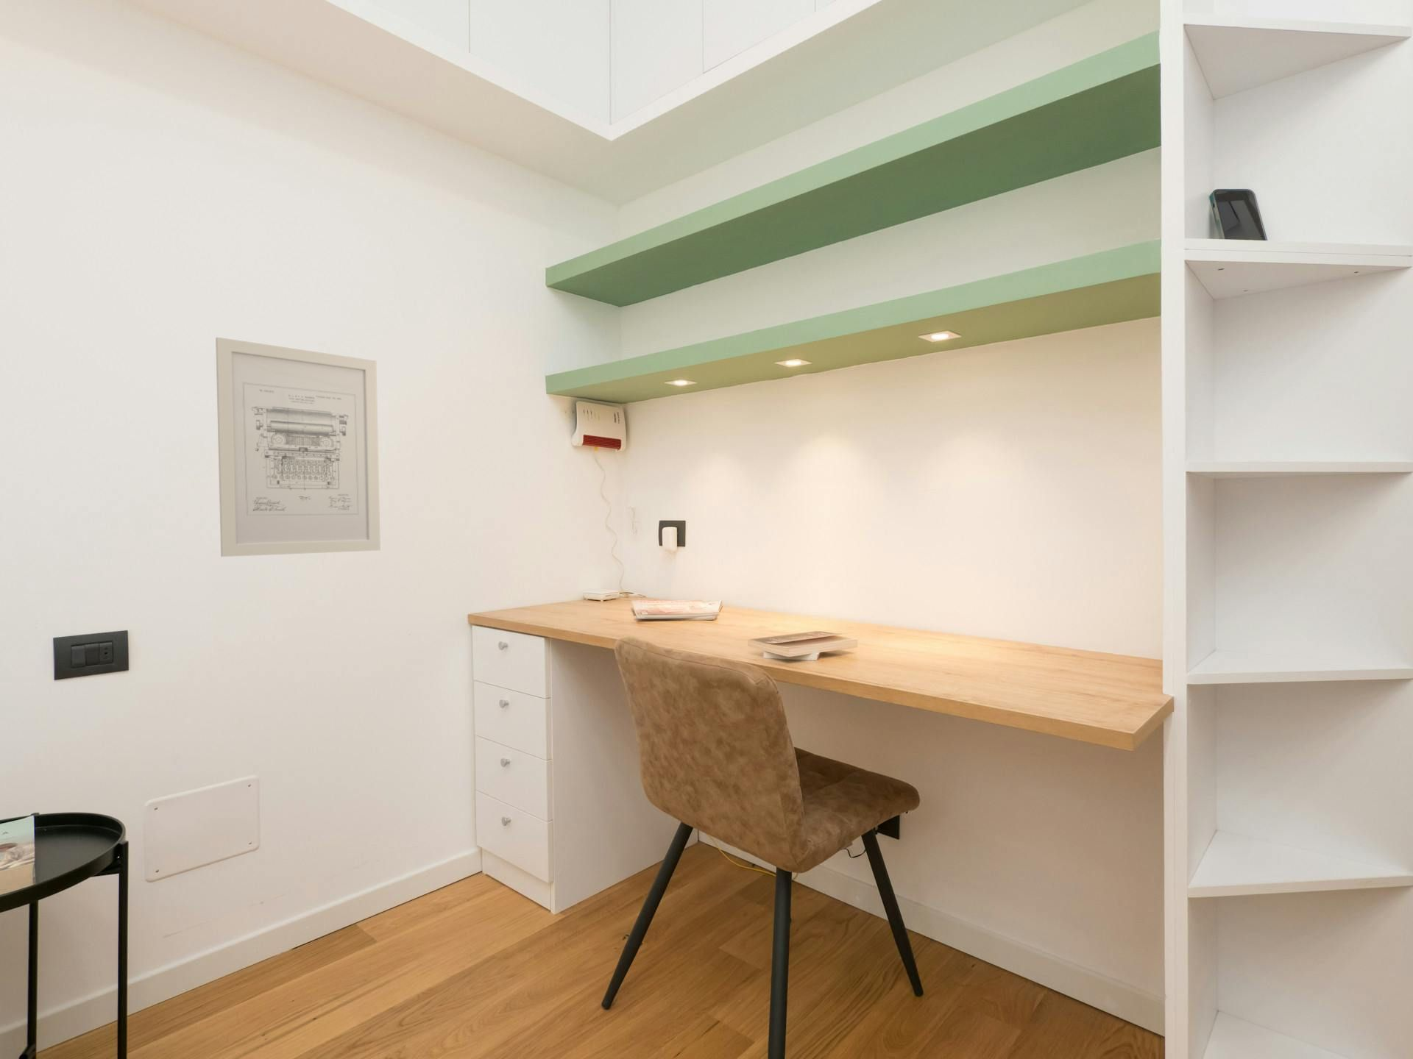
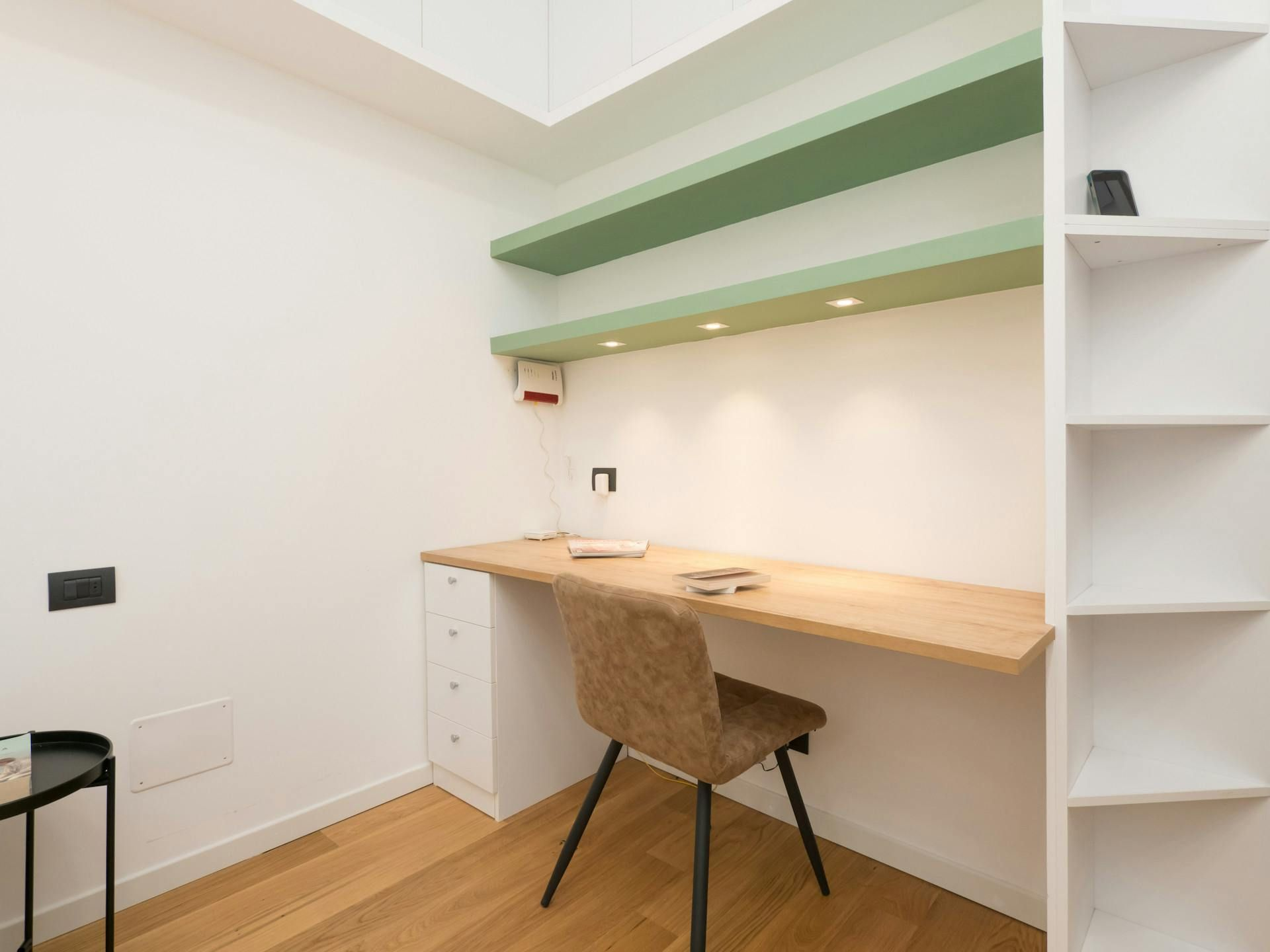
- wall art [215,337,382,557]
